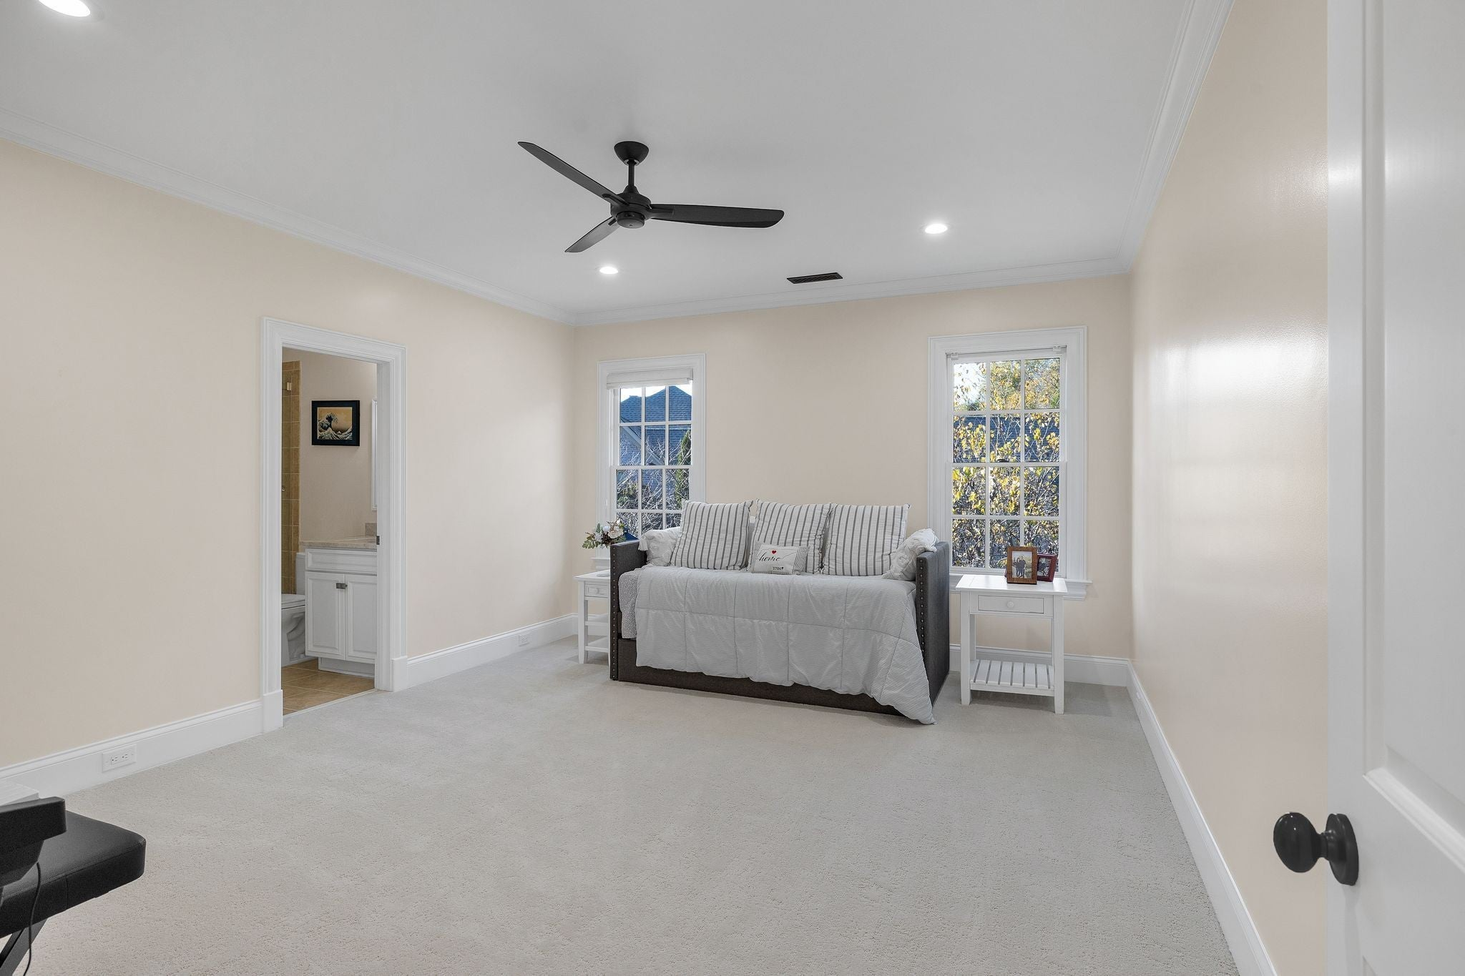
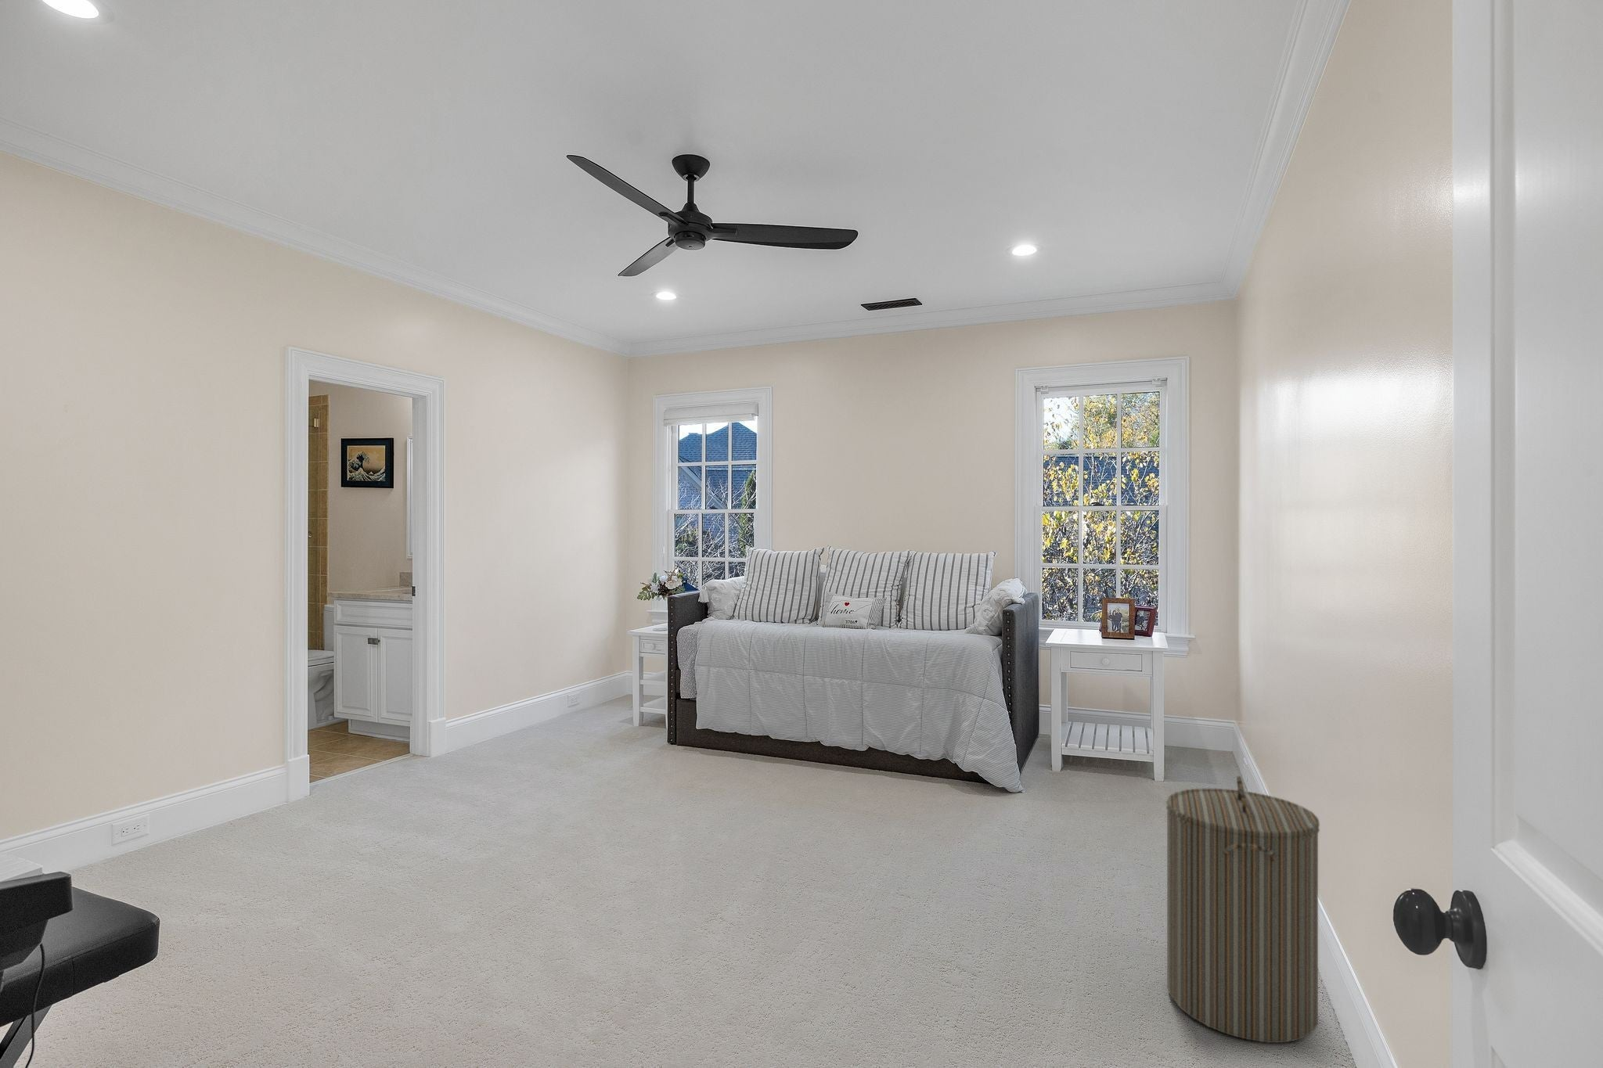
+ laundry hamper [1166,775,1321,1044]
